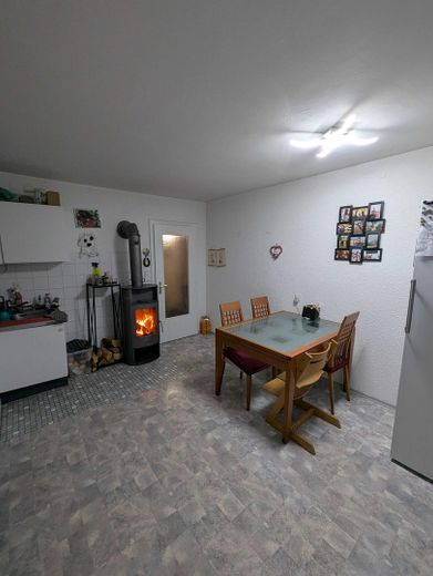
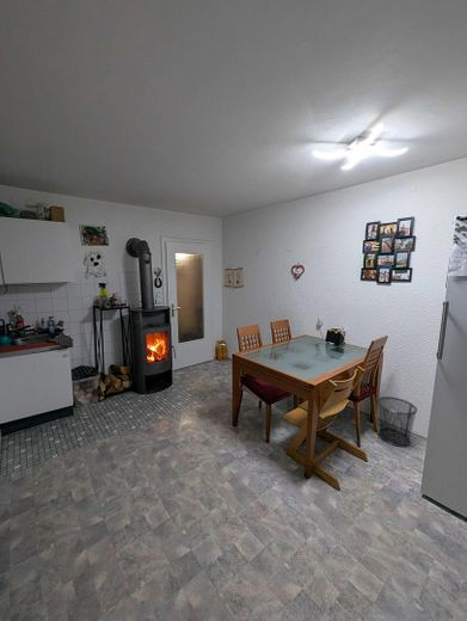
+ waste bin [376,395,418,448]
